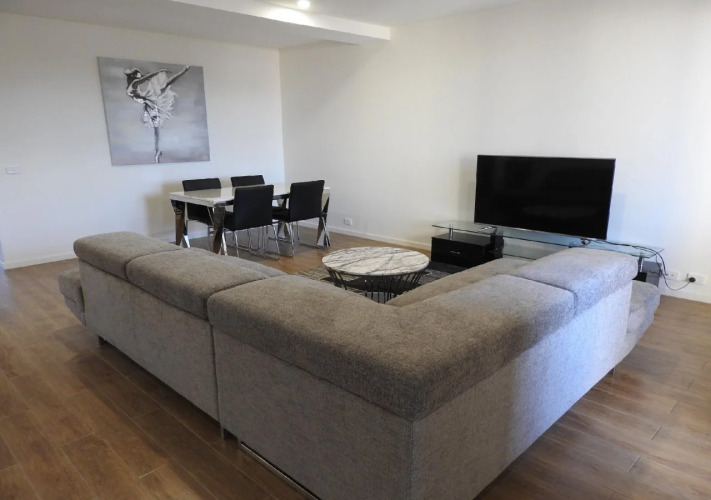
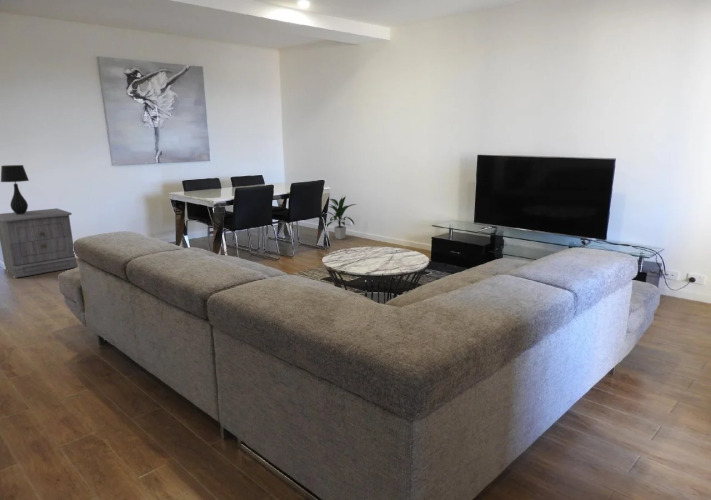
+ nightstand [0,207,78,279]
+ table lamp [0,164,30,215]
+ indoor plant [326,195,358,240]
